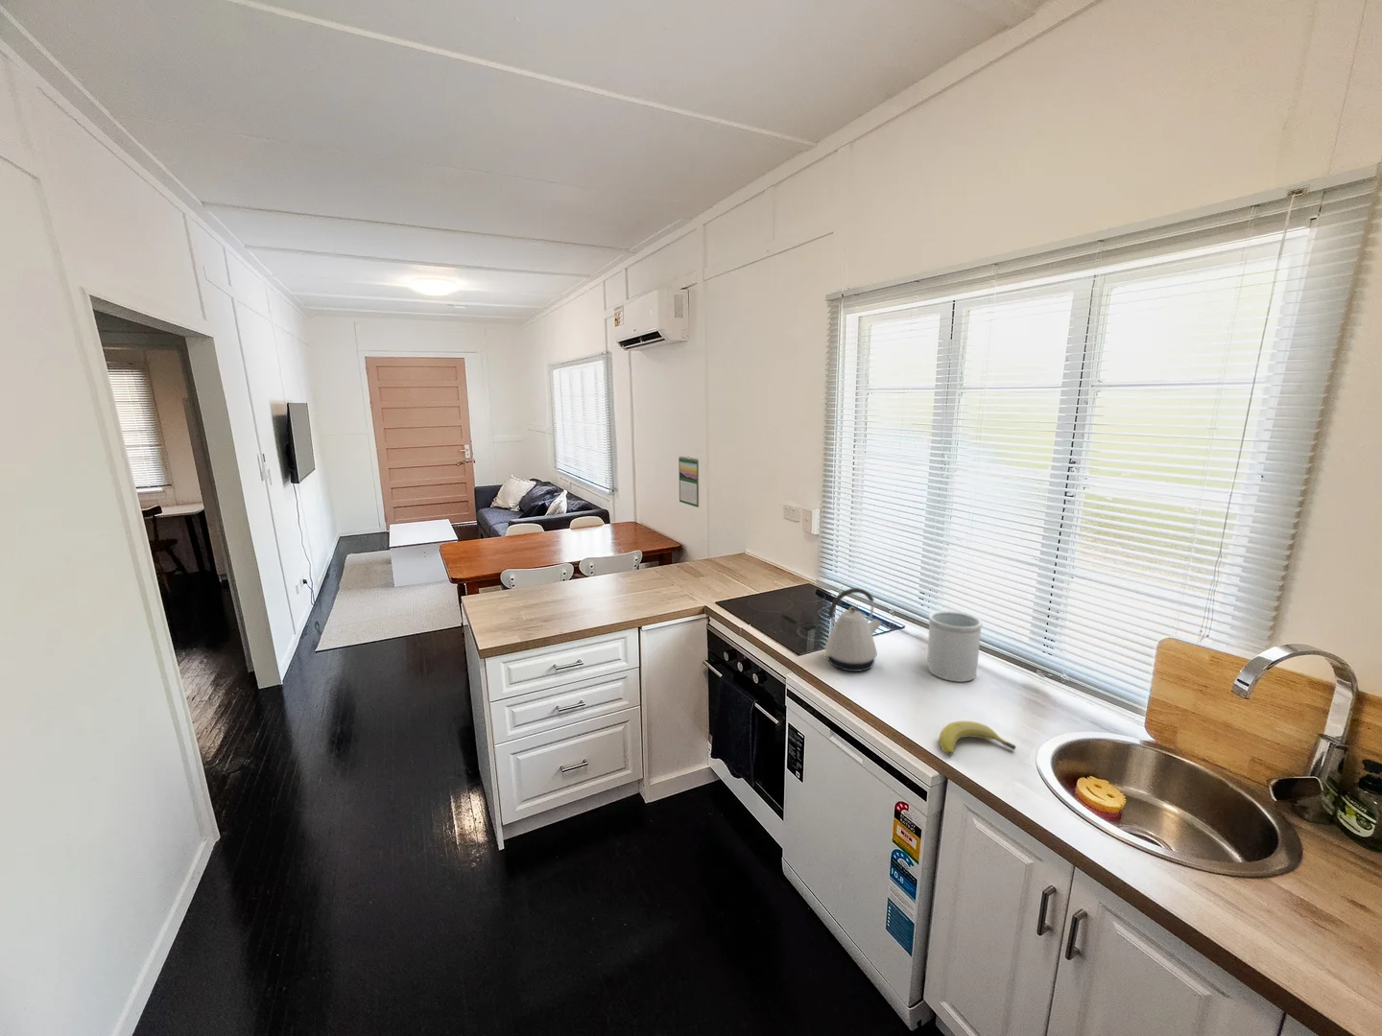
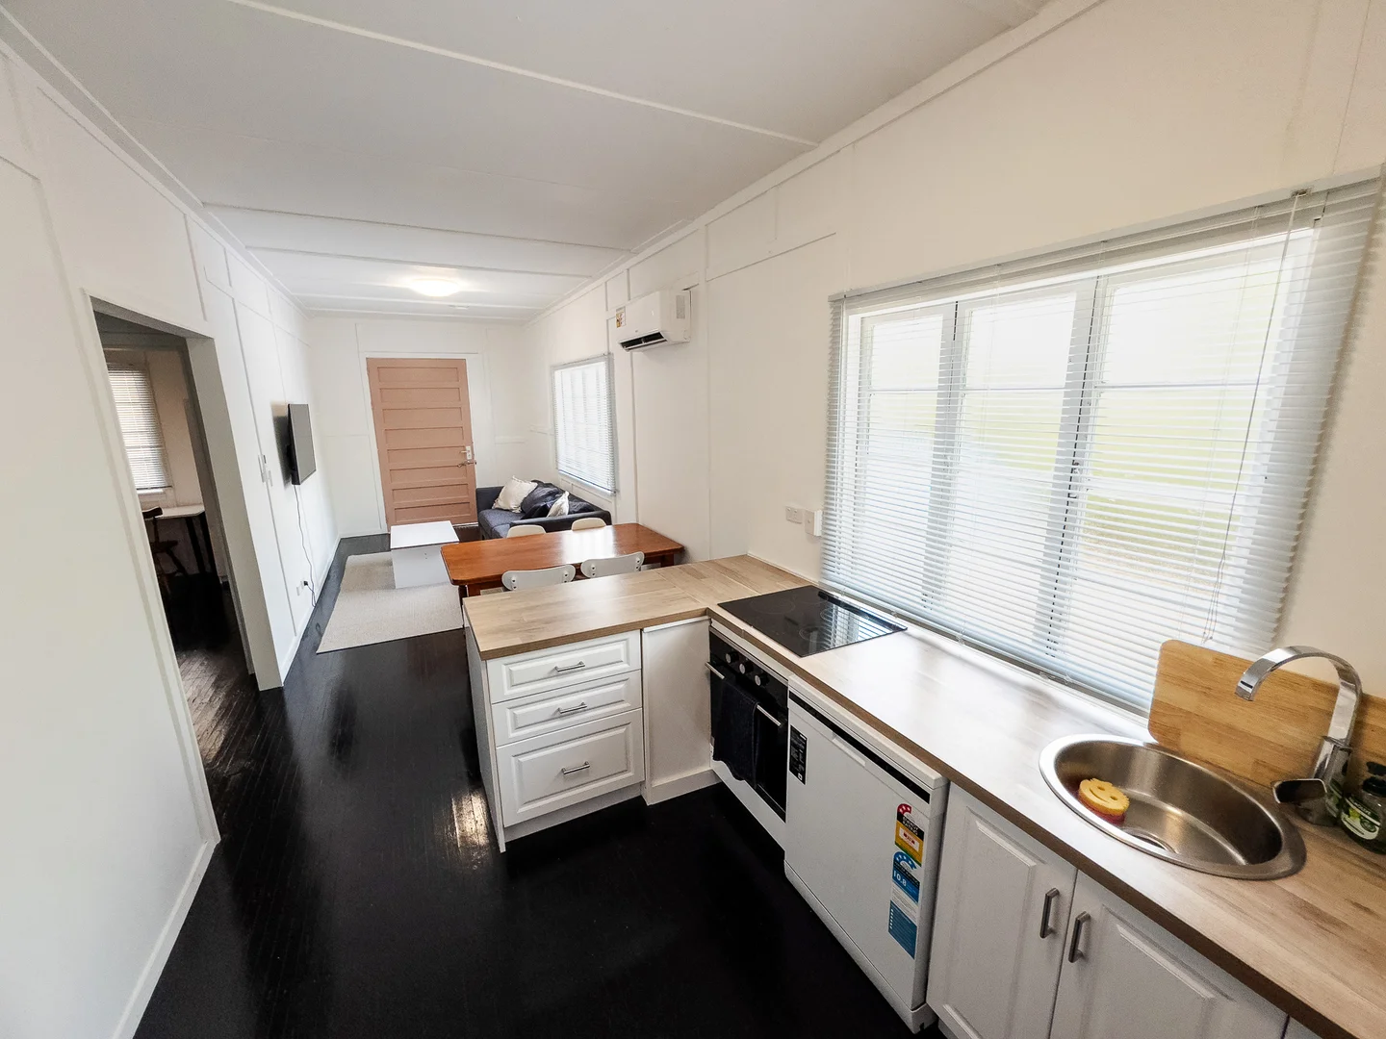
- fruit [939,720,1017,756]
- utensil holder [927,609,984,683]
- kettle [822,587,883,673]
- calendar [678,456,700,508]
